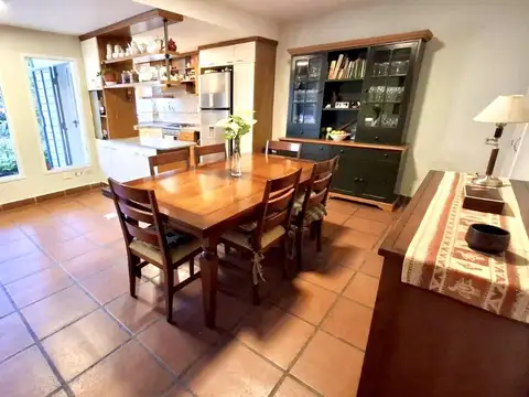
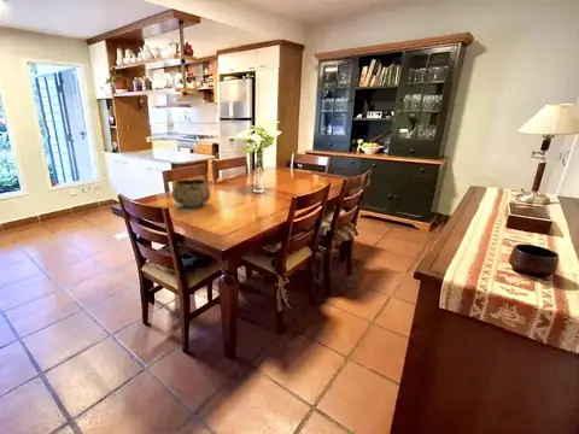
+ decorative bowl [171,178,211,209]
